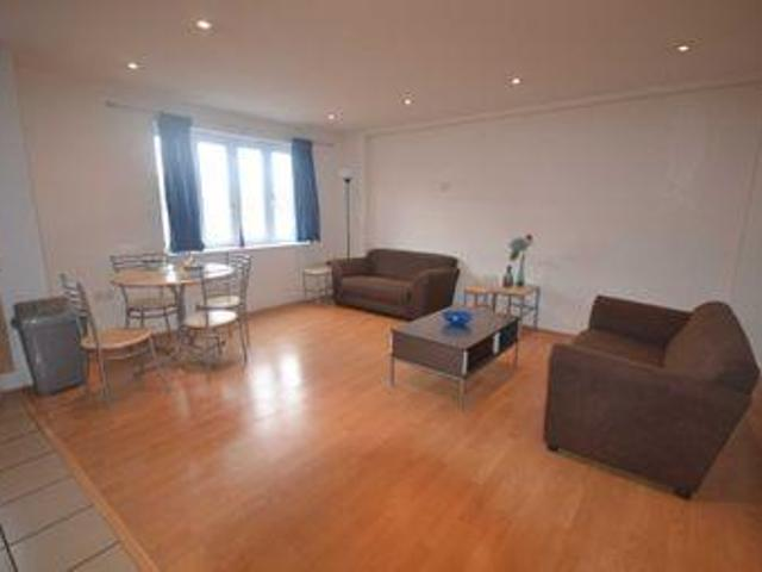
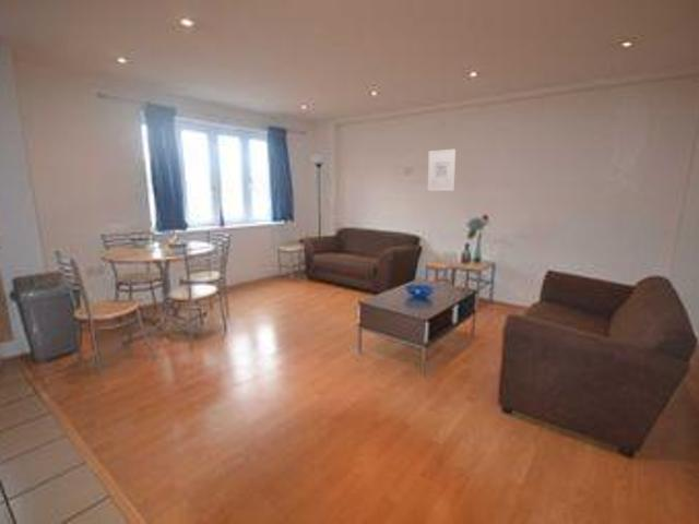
+ wall art [427,147,457,192]
